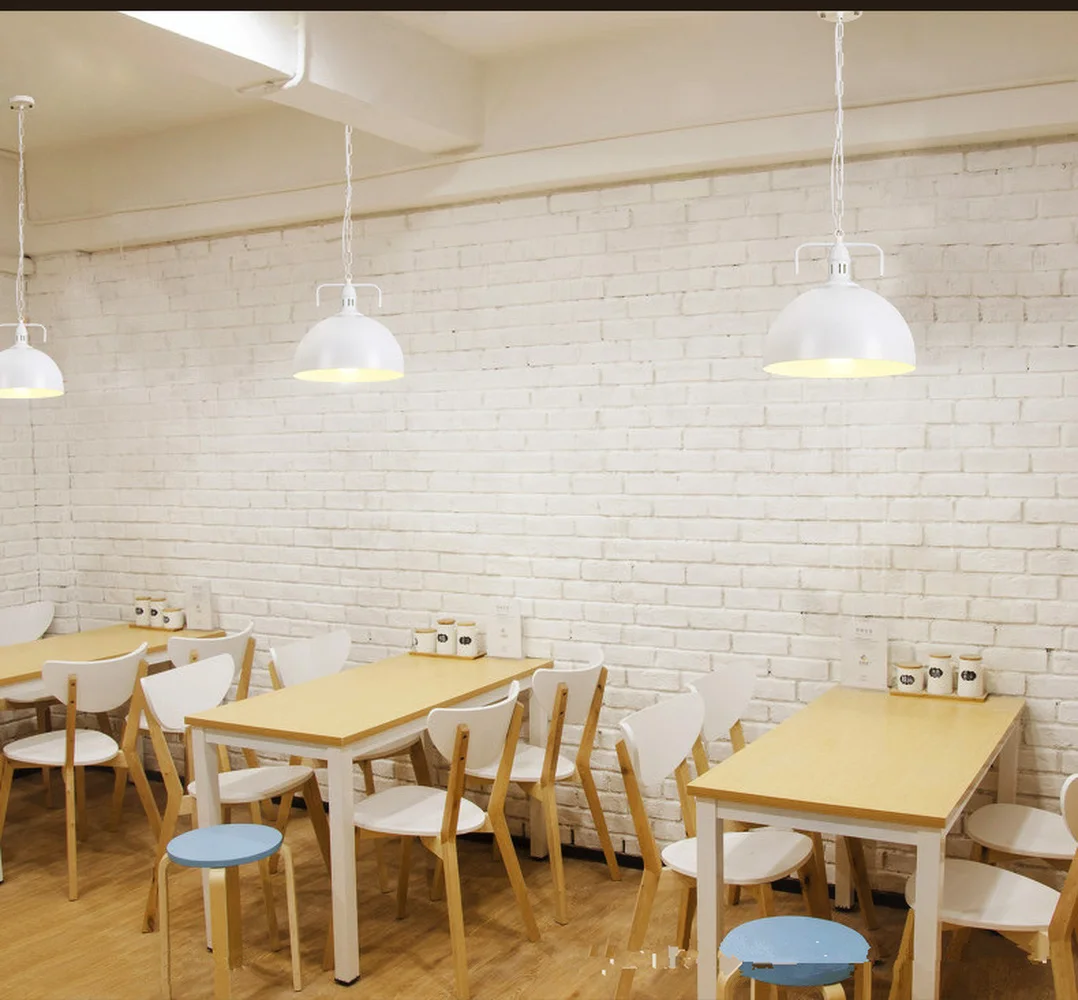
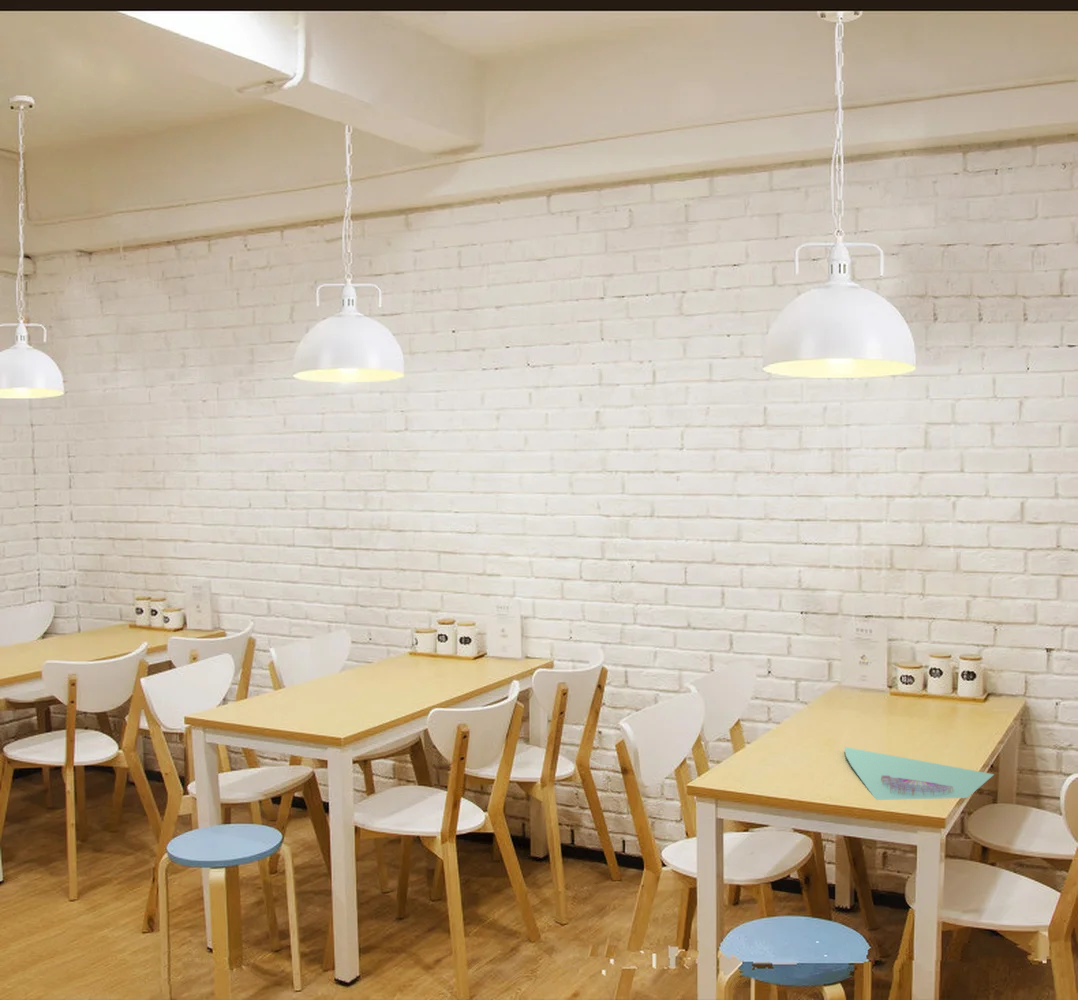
+ napkin [843,746,995,801]
